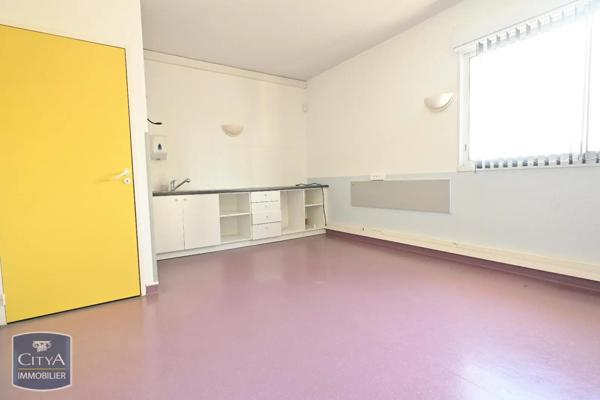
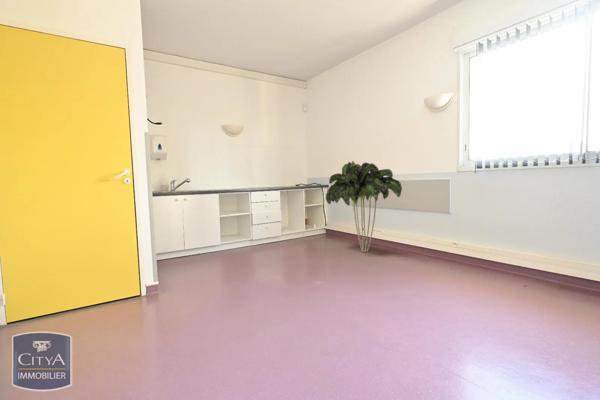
+ indoor plant [325,160,403,253]
